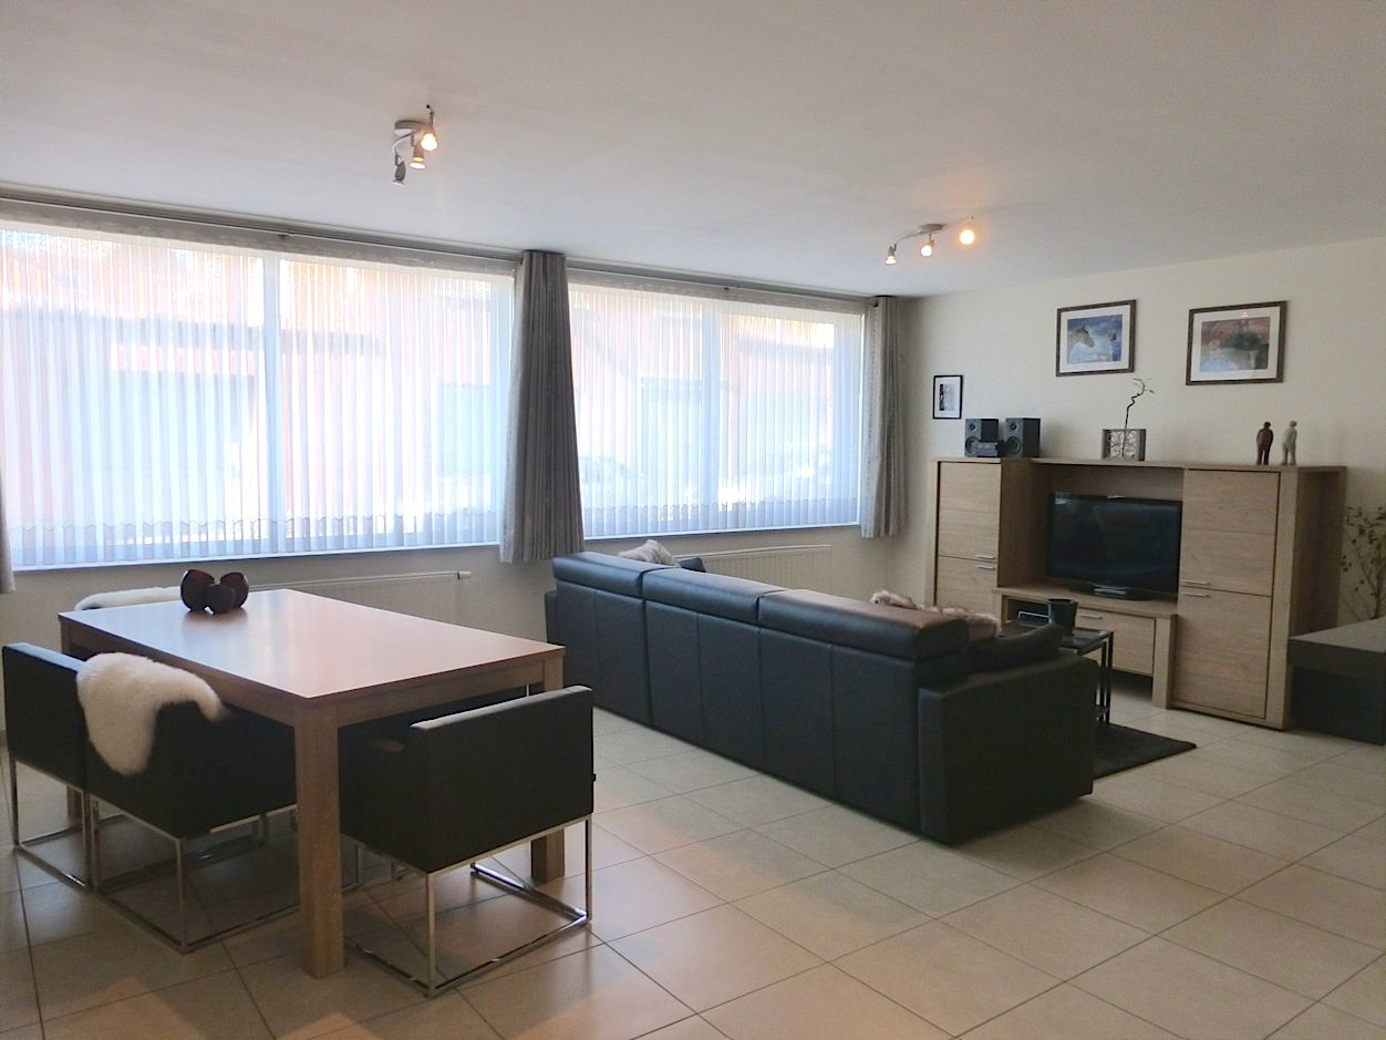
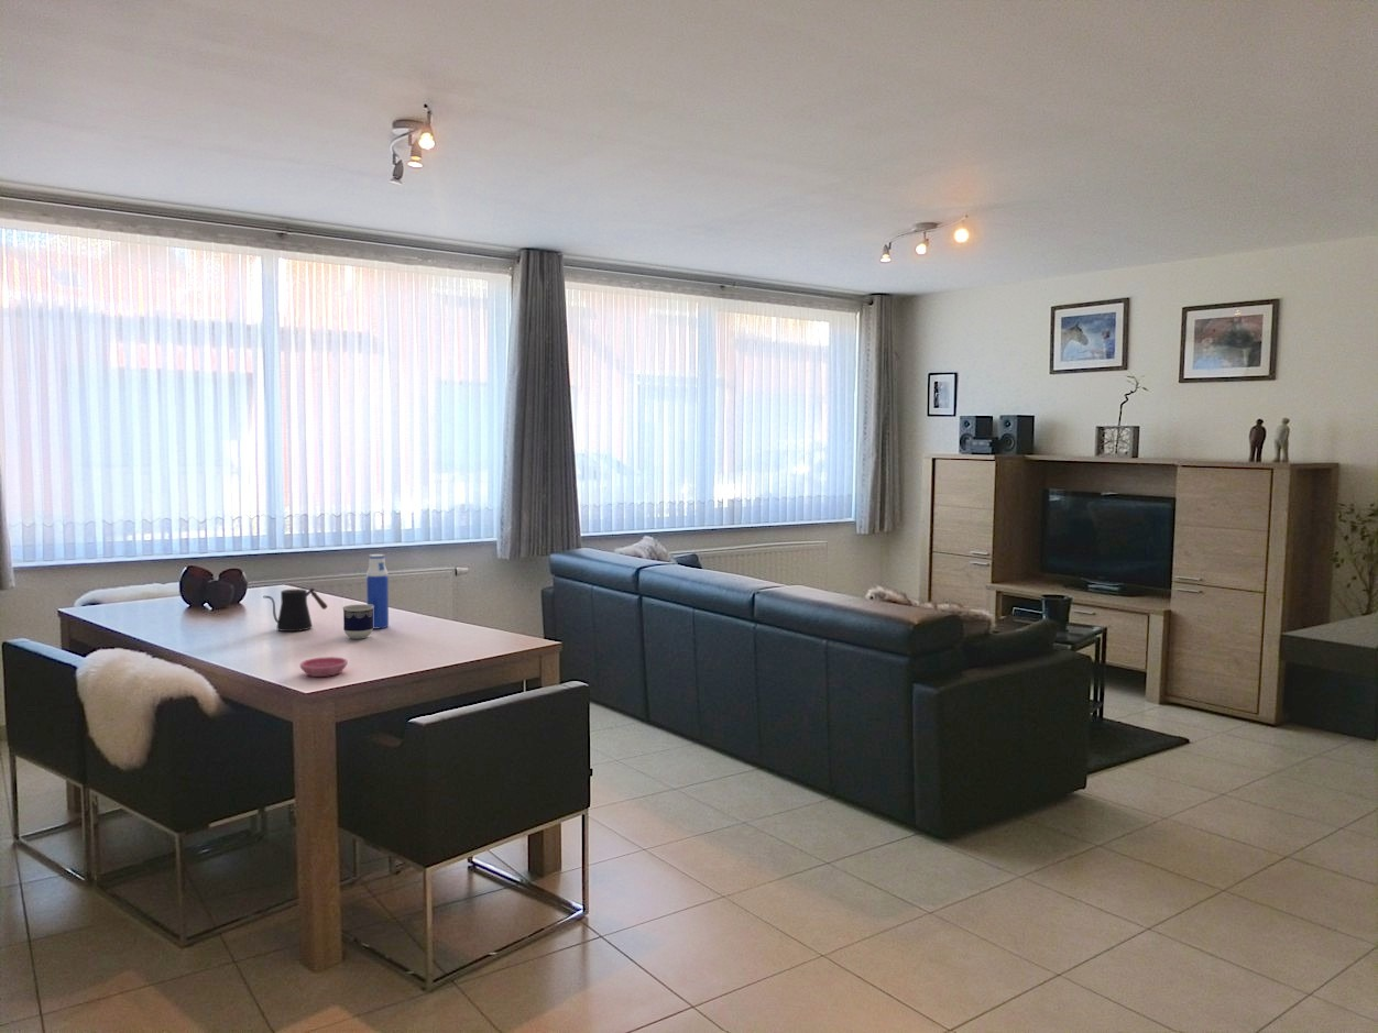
+ saucer [299,656,349,678]
+ cup [341,604,374,640]
+ kettle [263,587,328,633]
+ water bottle [365,553,390,629]
